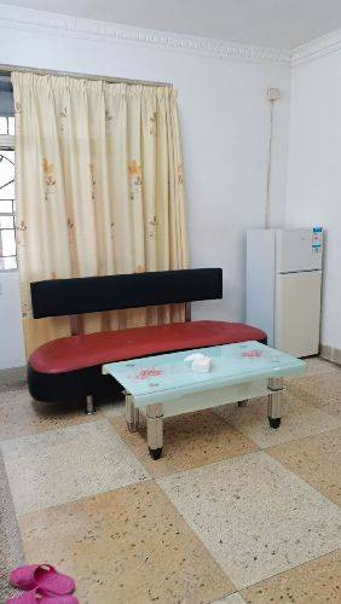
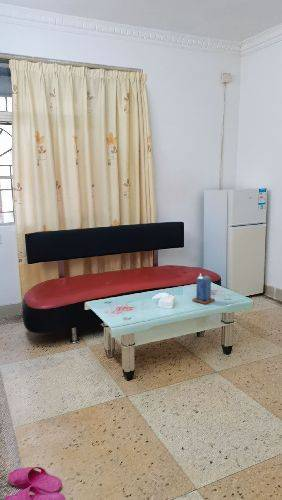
+ candle [191,273,216,305]
